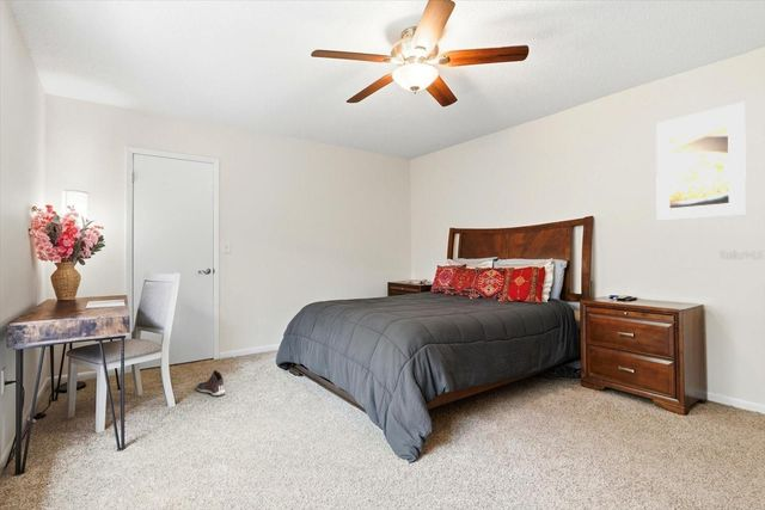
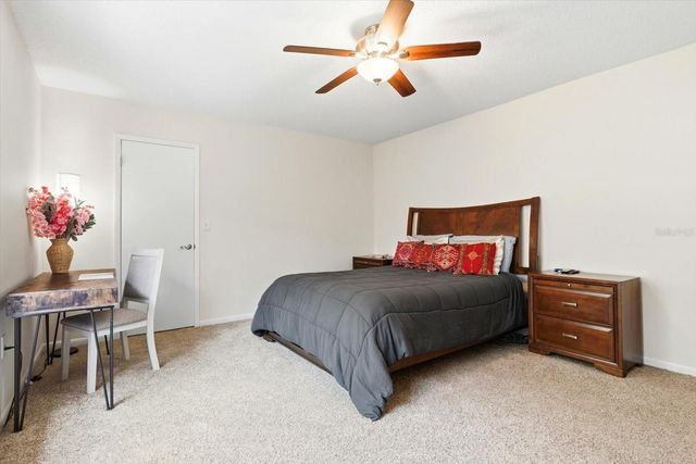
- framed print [655,102,747,221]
- sneaker [196,369,227,398]
